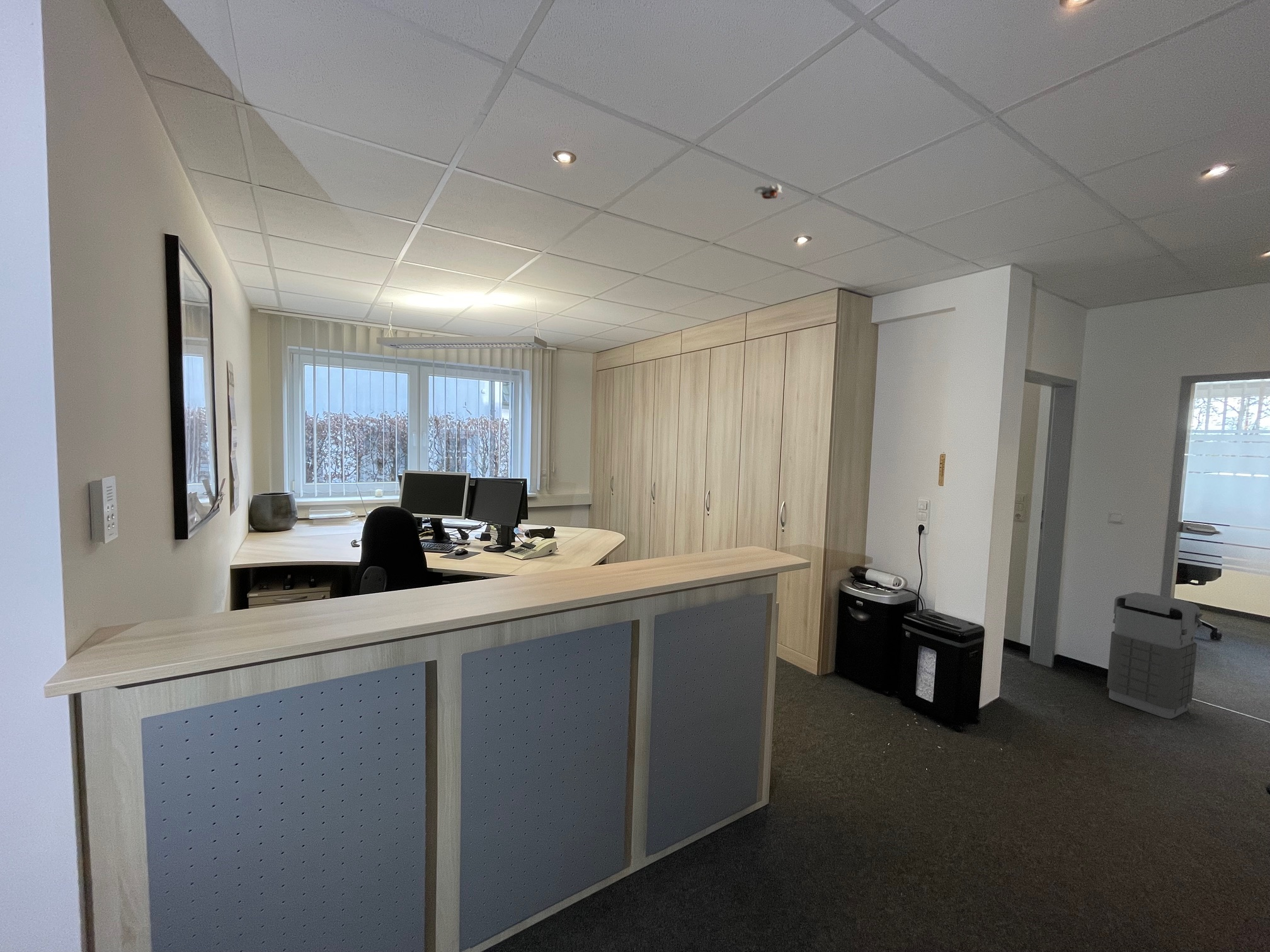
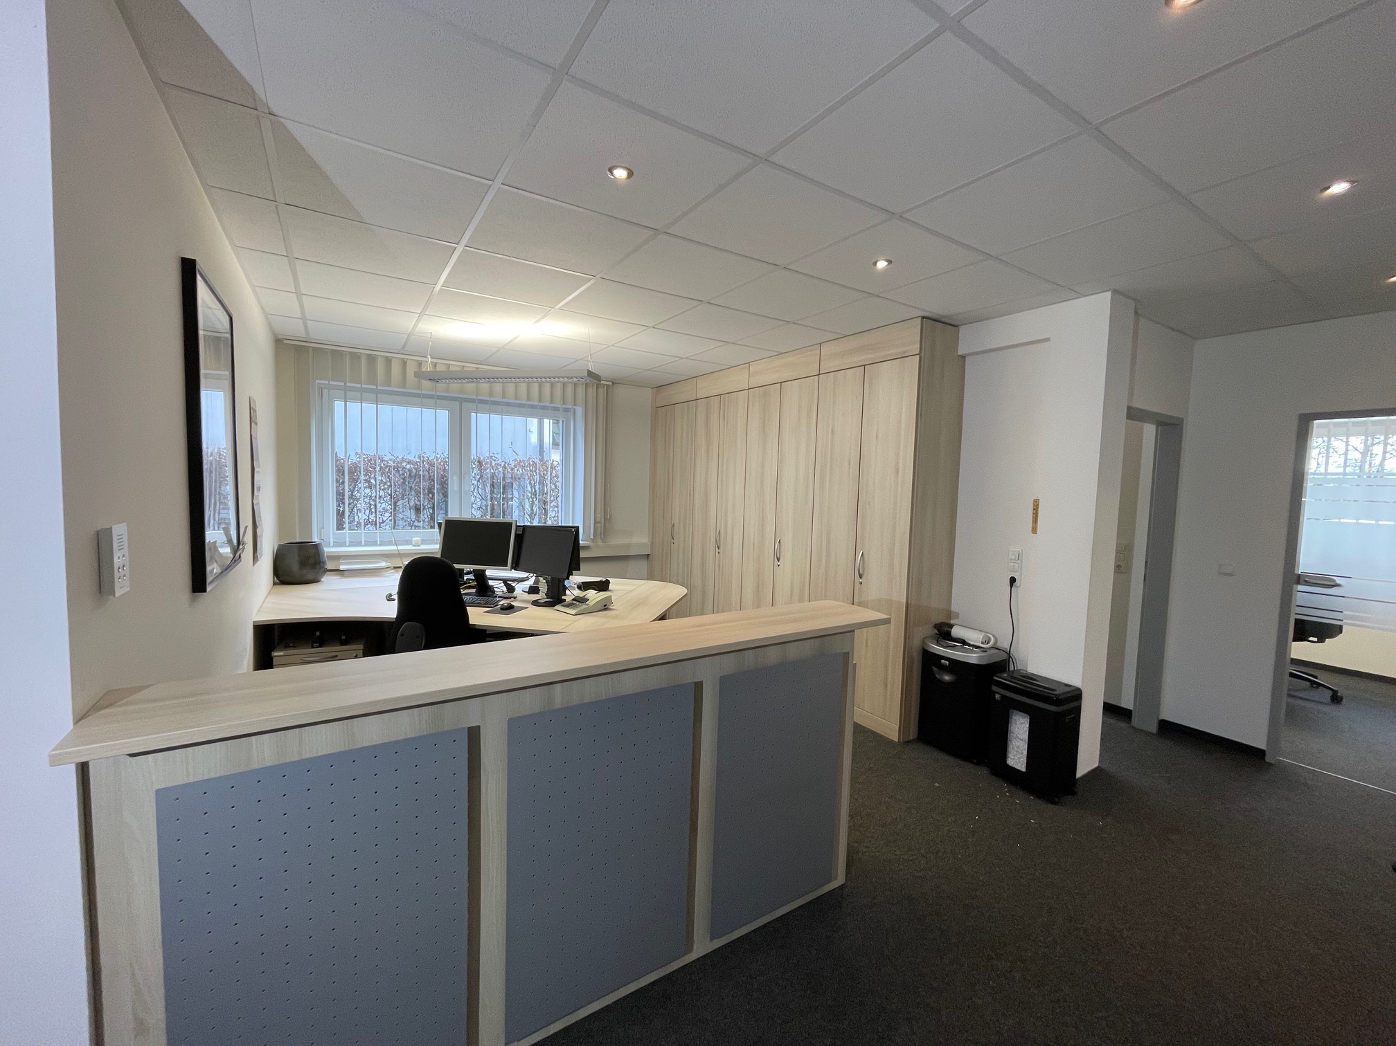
- smoke detector [753,183,786,201]
- grenade [1106,592,1203,719]
